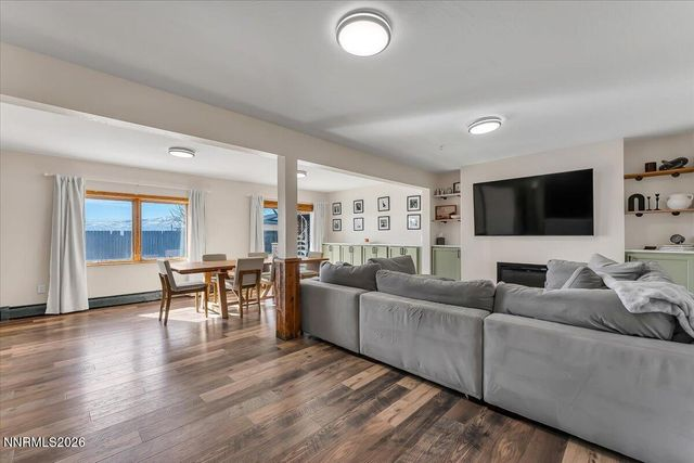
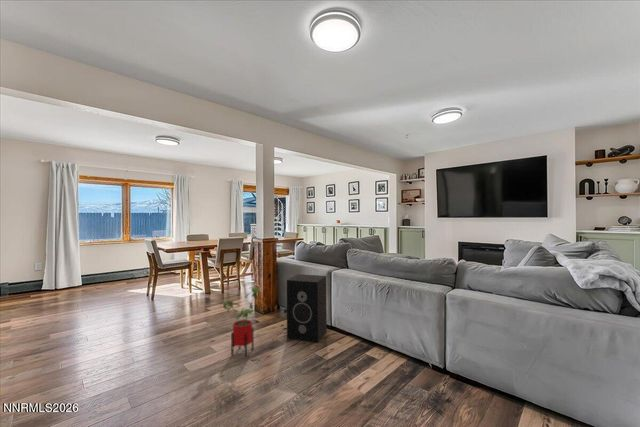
+ house plant [222,285,264,357]
+ speaker [286,273,328,344]
